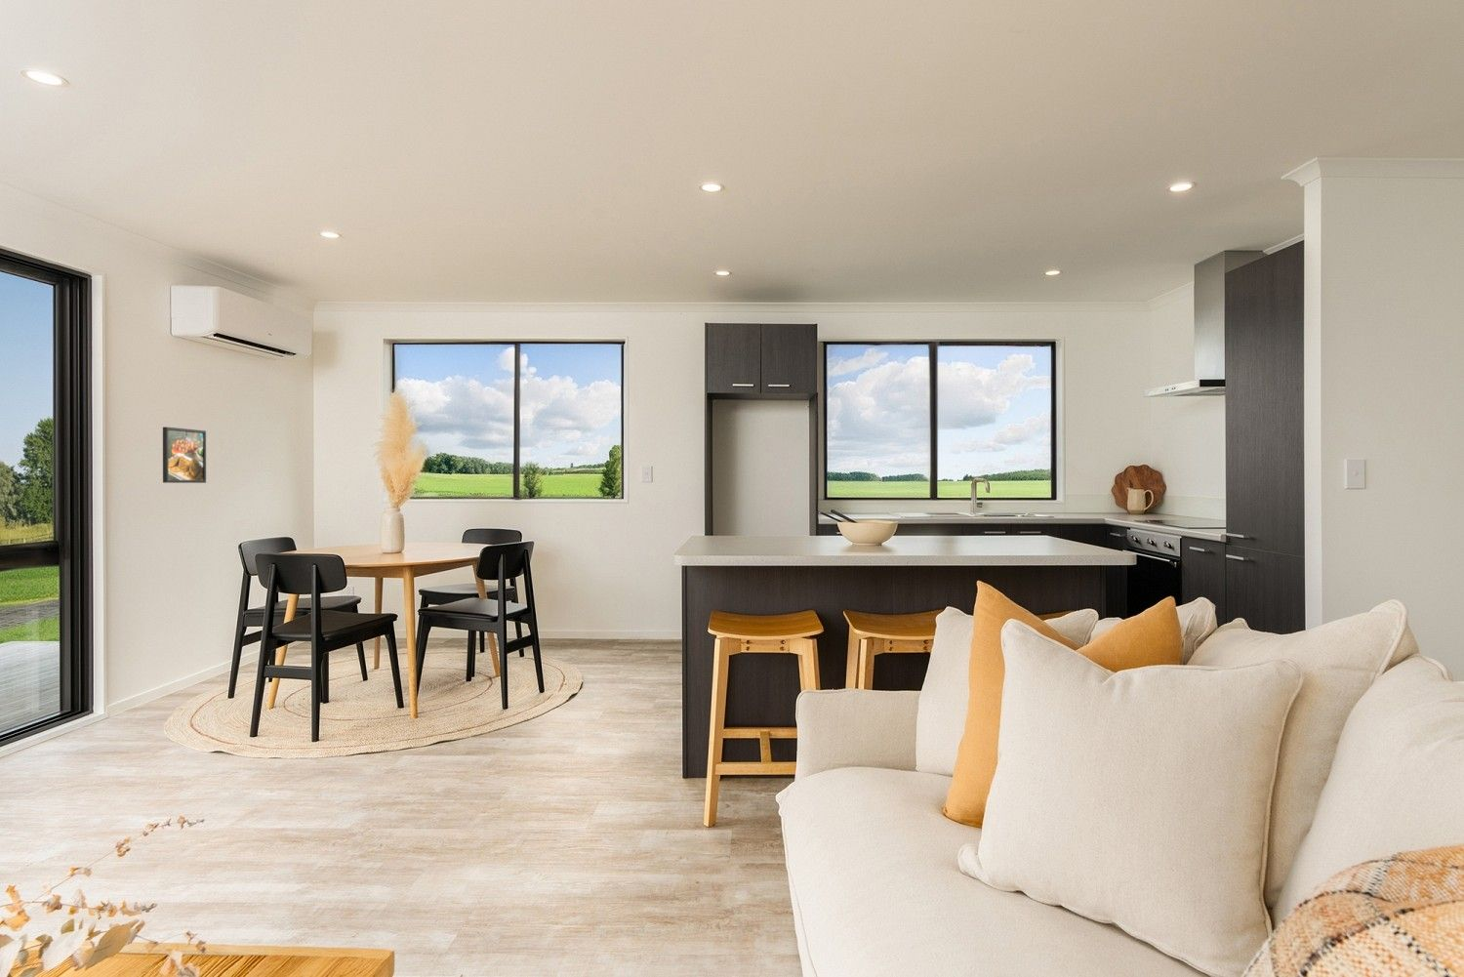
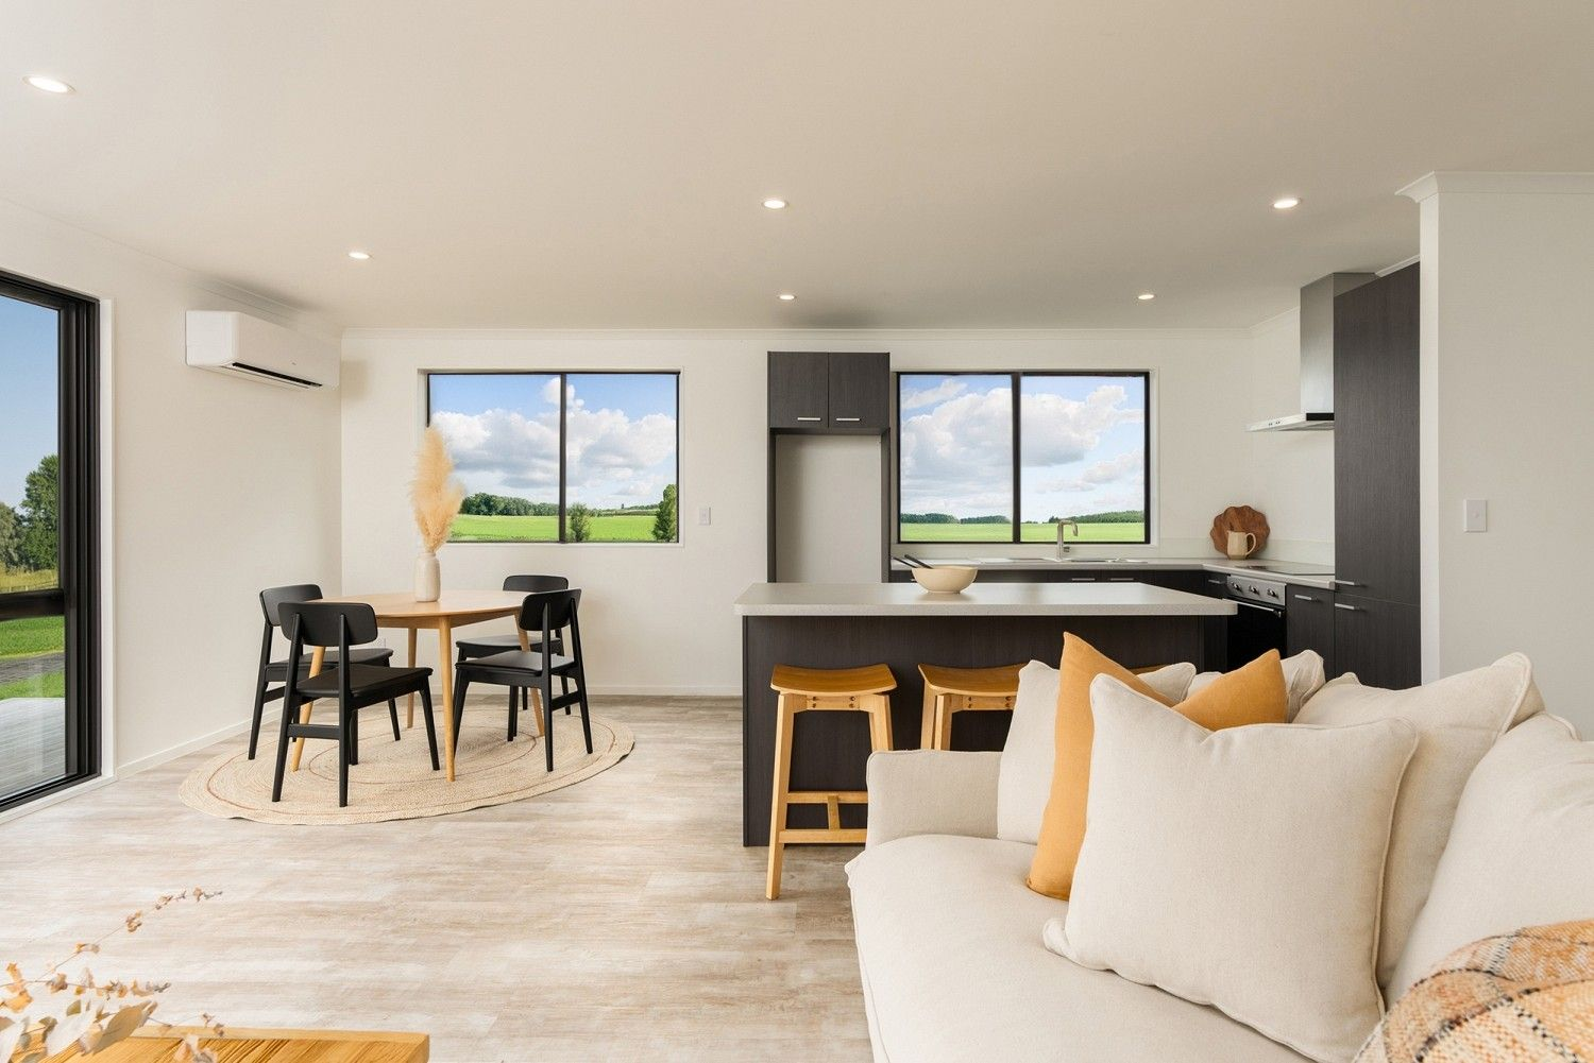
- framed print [162,425,207,484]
